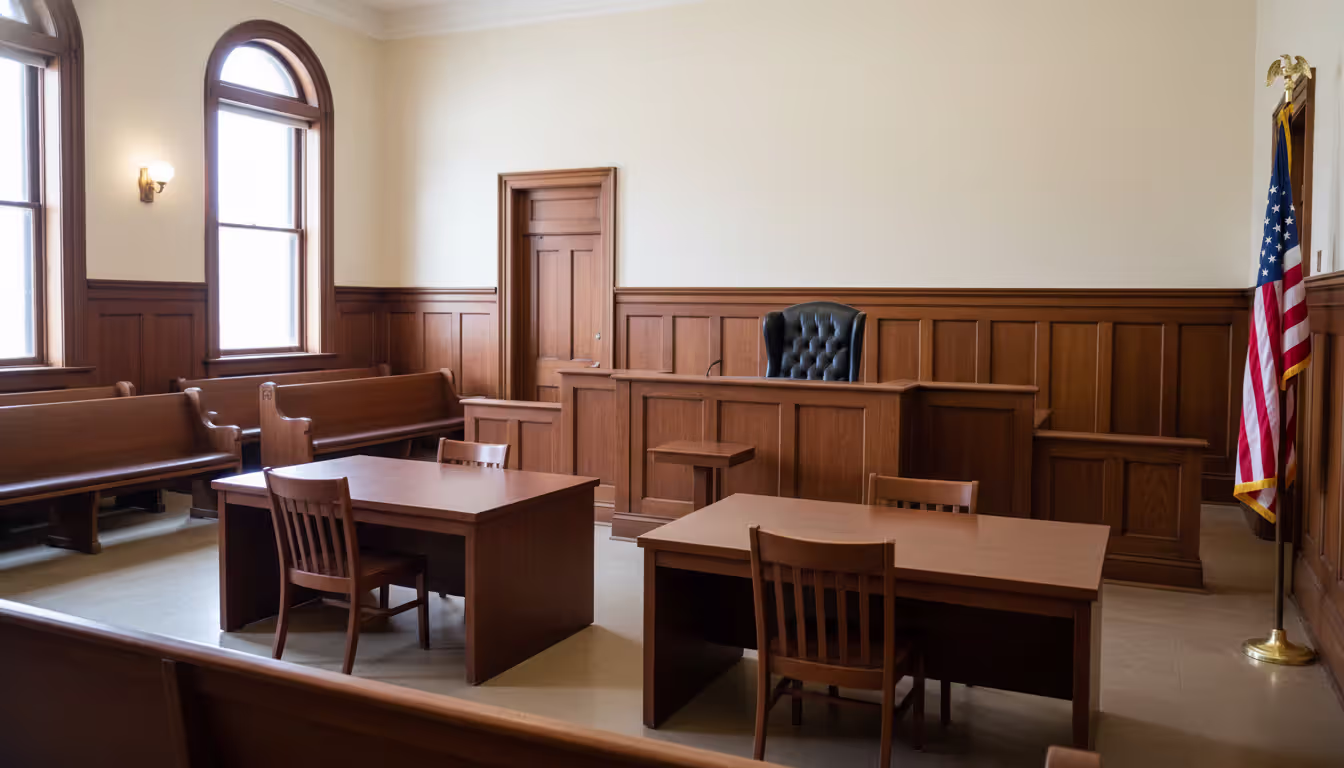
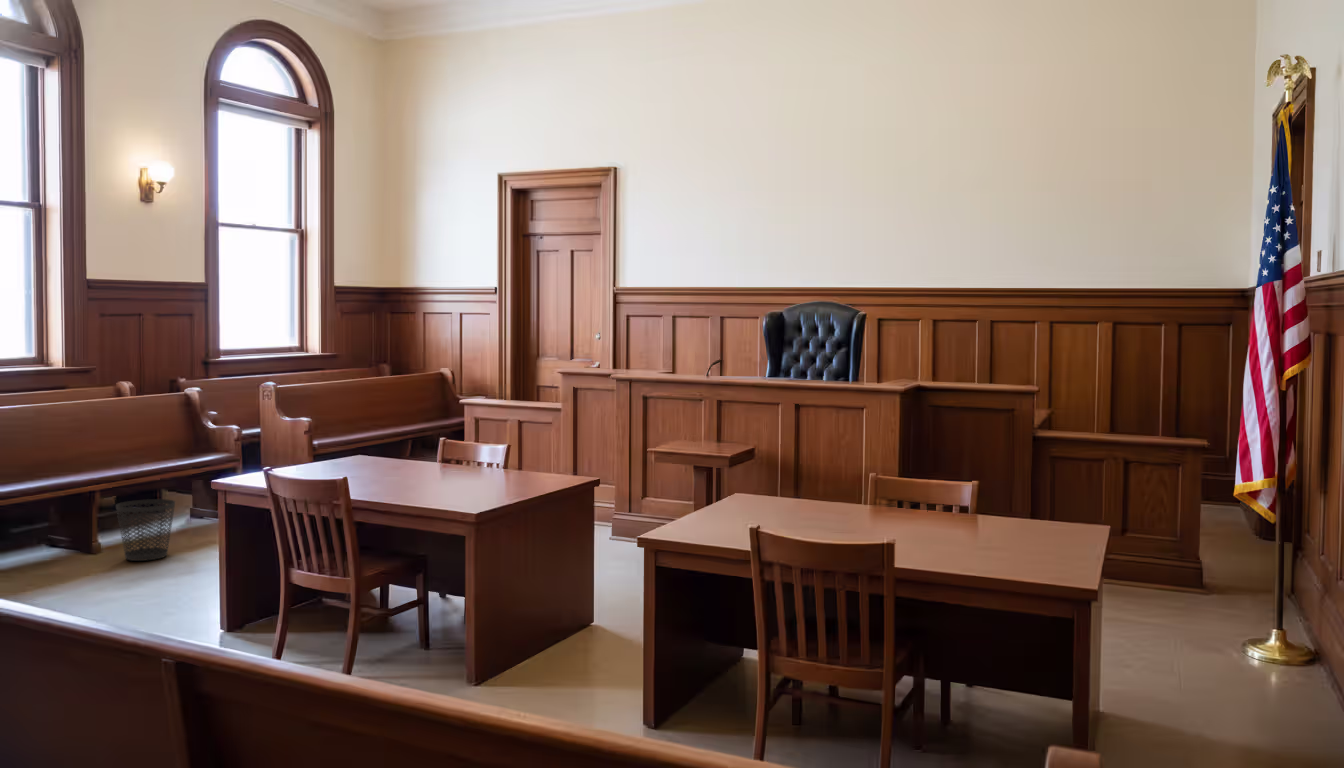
+ wastebasket [115,498,176,562]
